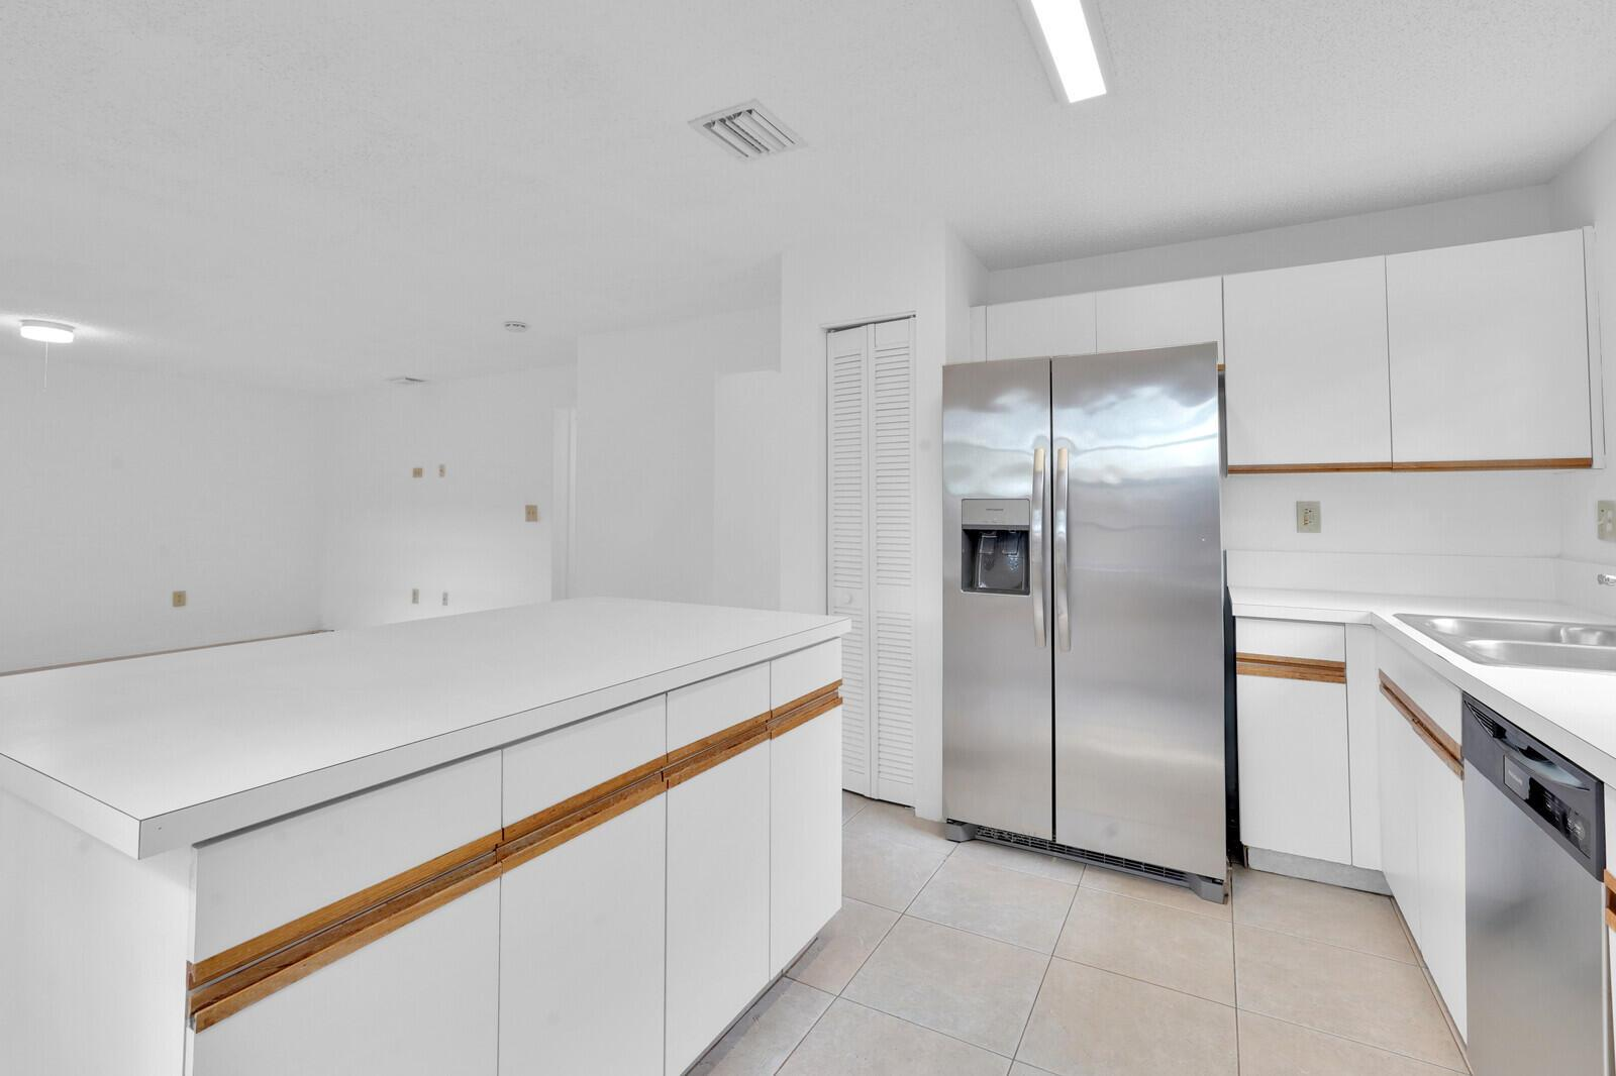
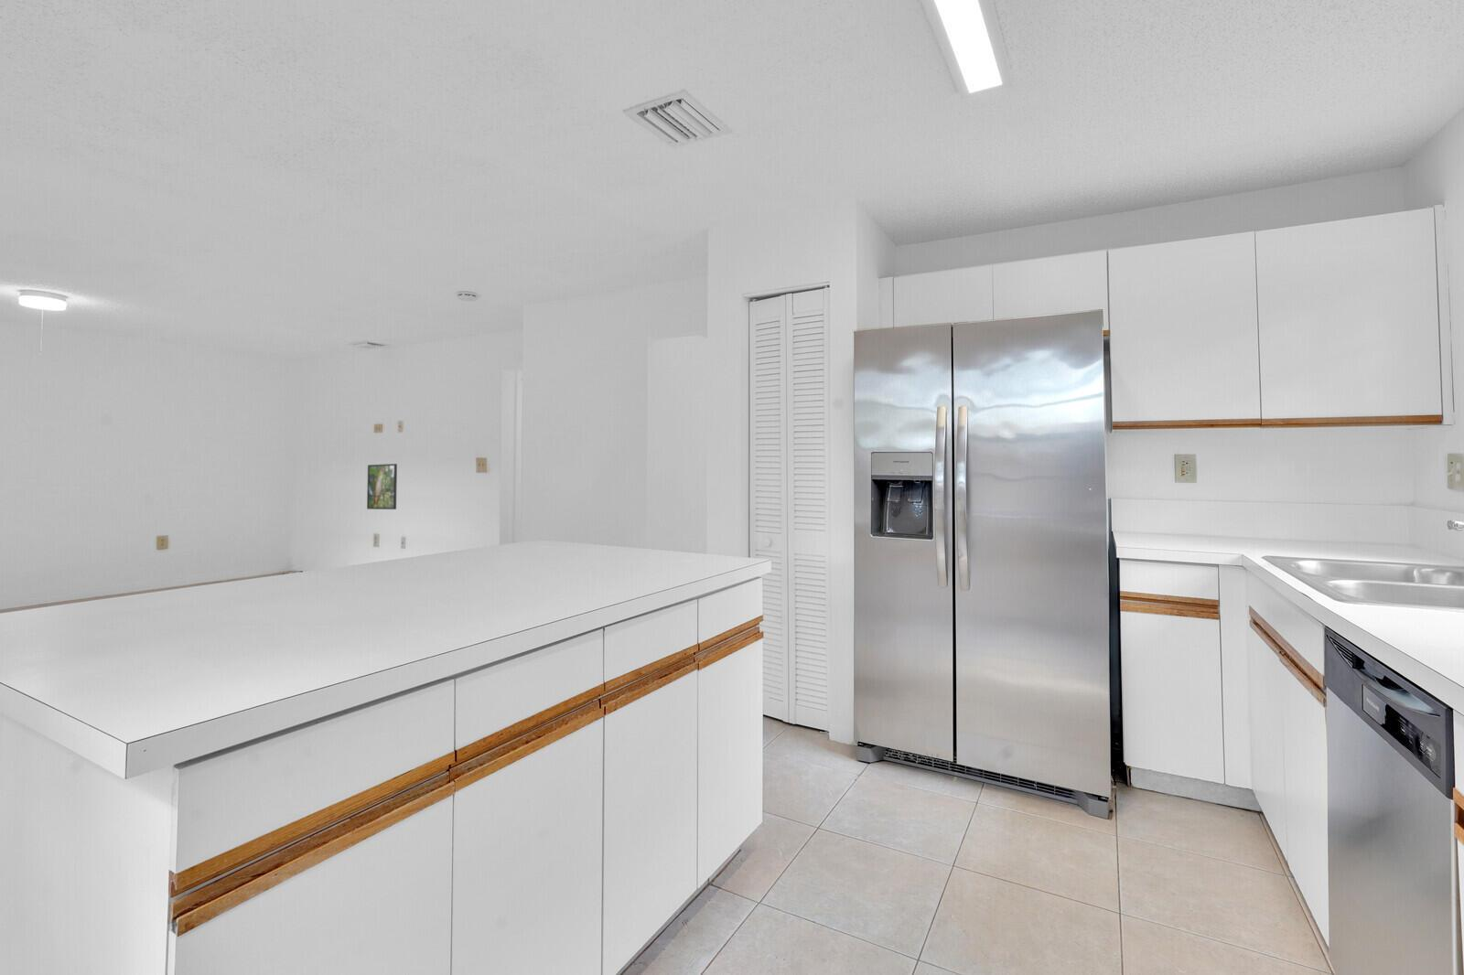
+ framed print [366,462,398,510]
